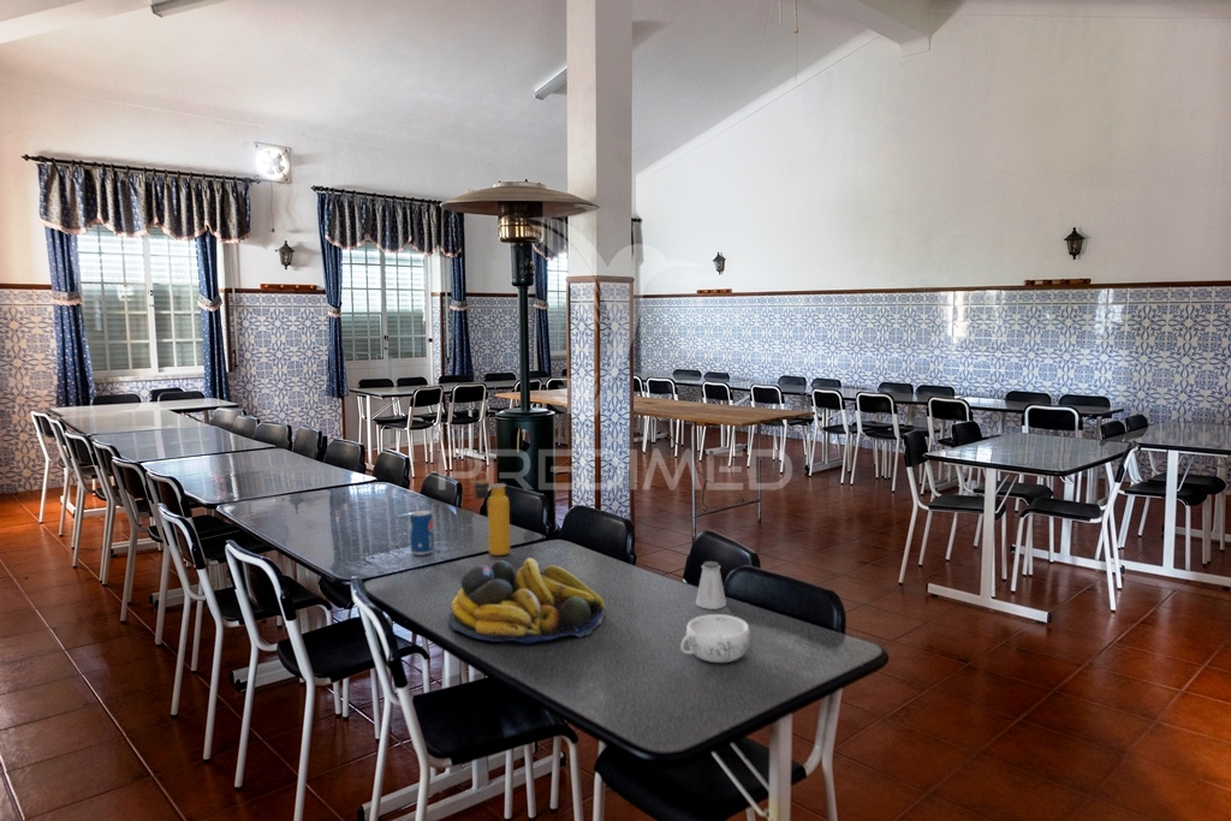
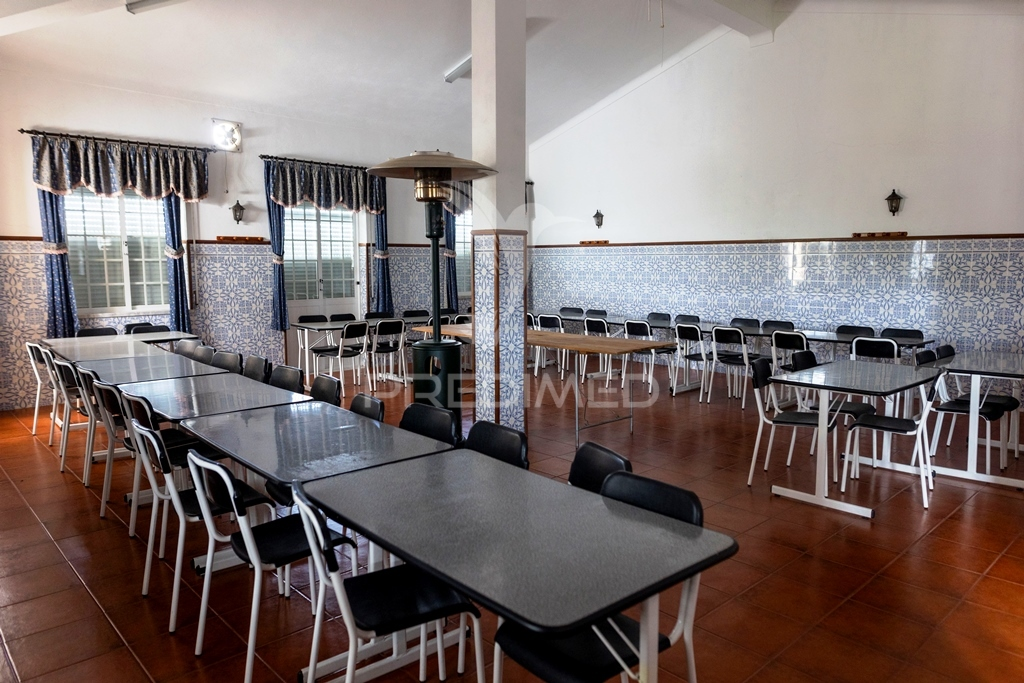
- saltshaker [695,560,727,611]
- beverage can [409,510,435,557]
- water bottle [472,471,511,557]
- fruit bowl [446,557,607,644]
- decorative bowl [679,613,751,664]
